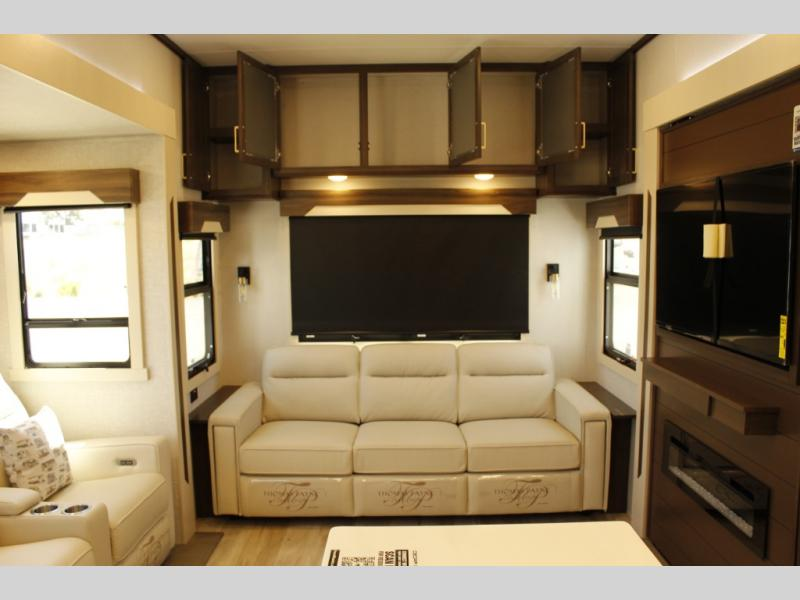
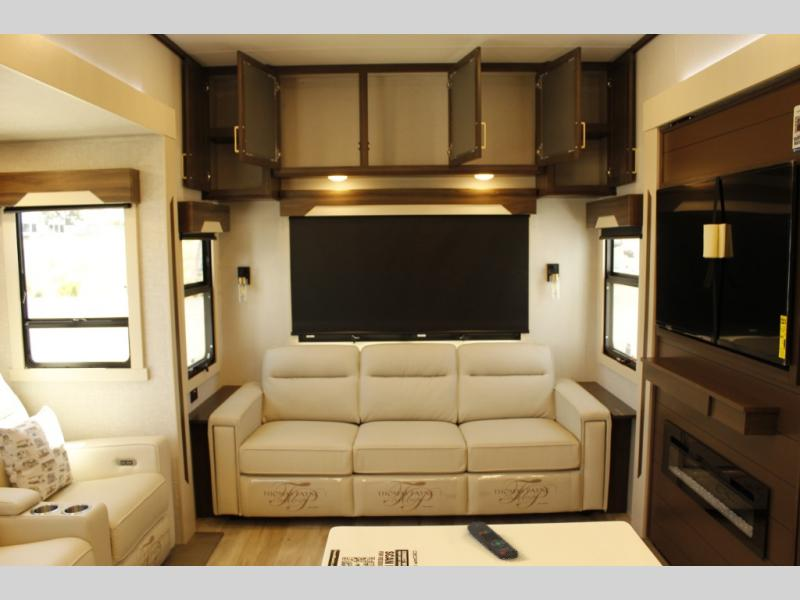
+ remote control [466,521,519,560]
